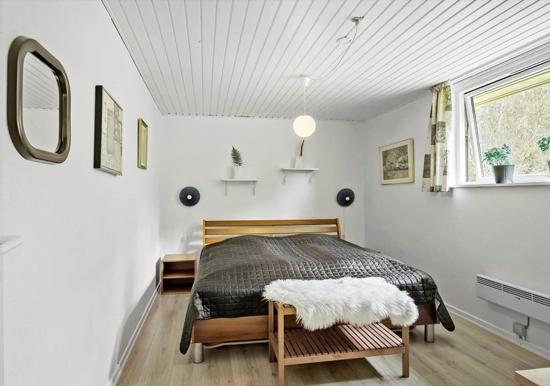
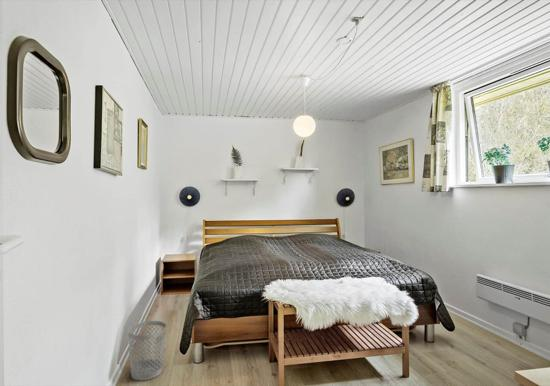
+ wastebasket [127,320,167,381]
